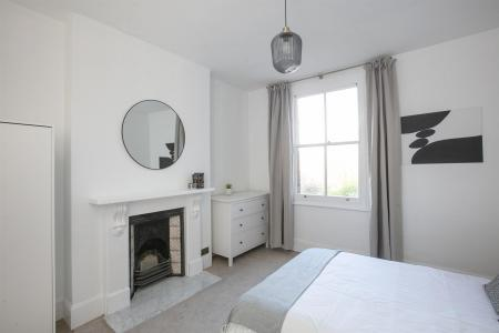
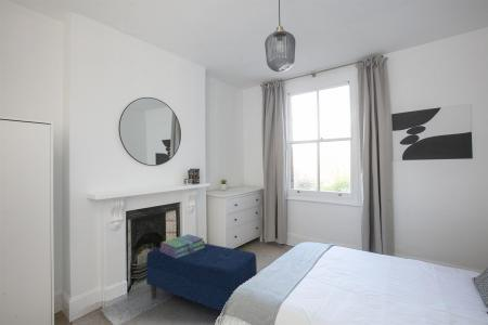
+ stack of books [159,233,205,258]
+ bench [145,243,258,312]
